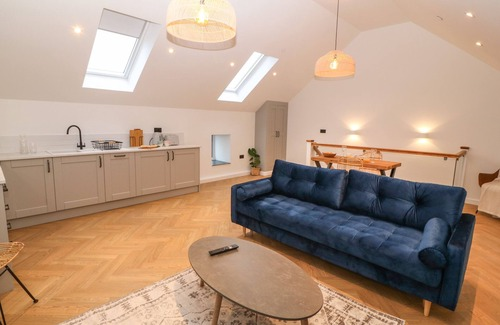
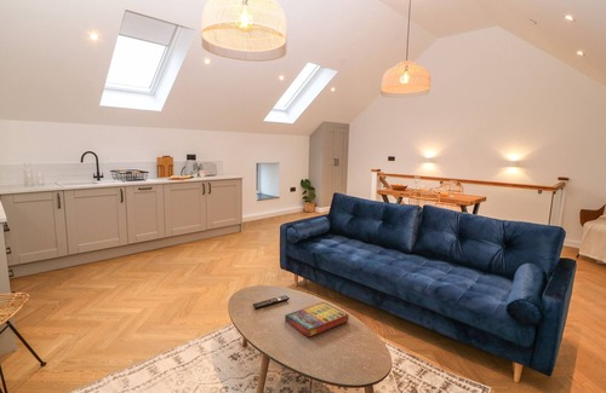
+ game compilation box [284,301,350,337]
